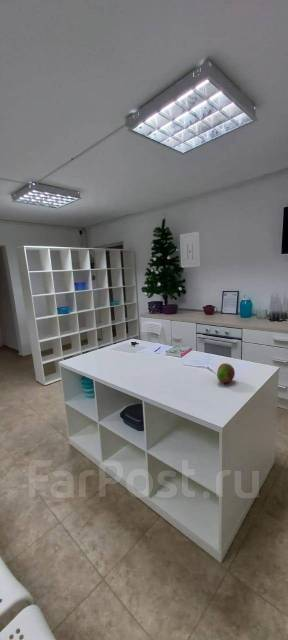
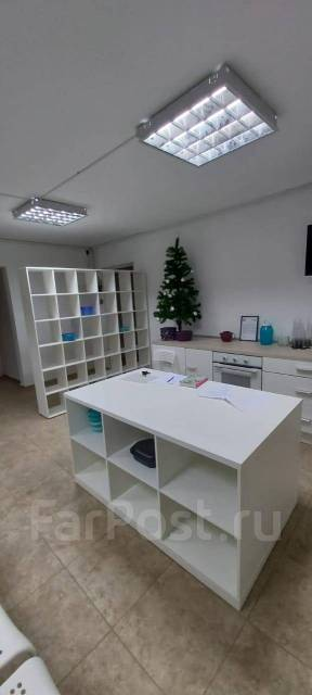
- wall art [179,230,201,269]
- fruit [216,362,236,384]
